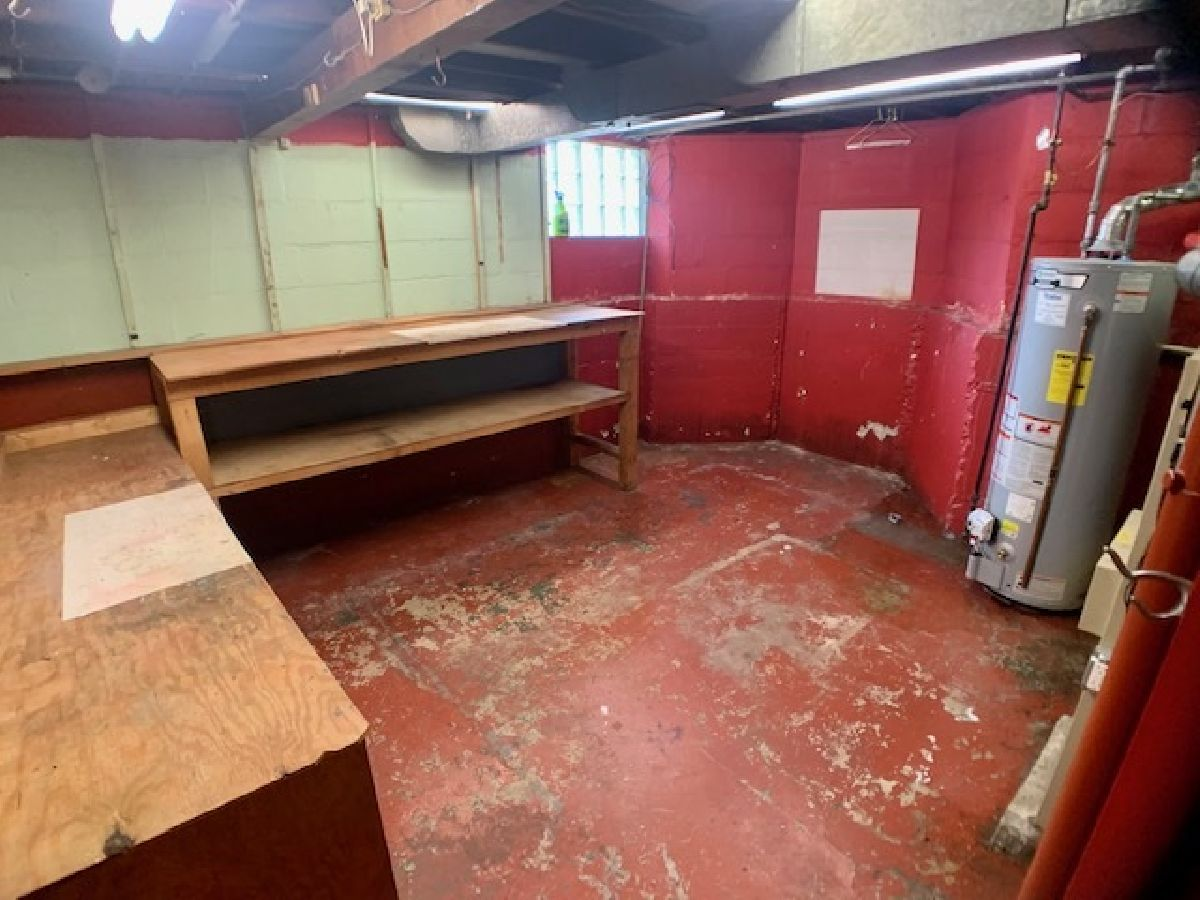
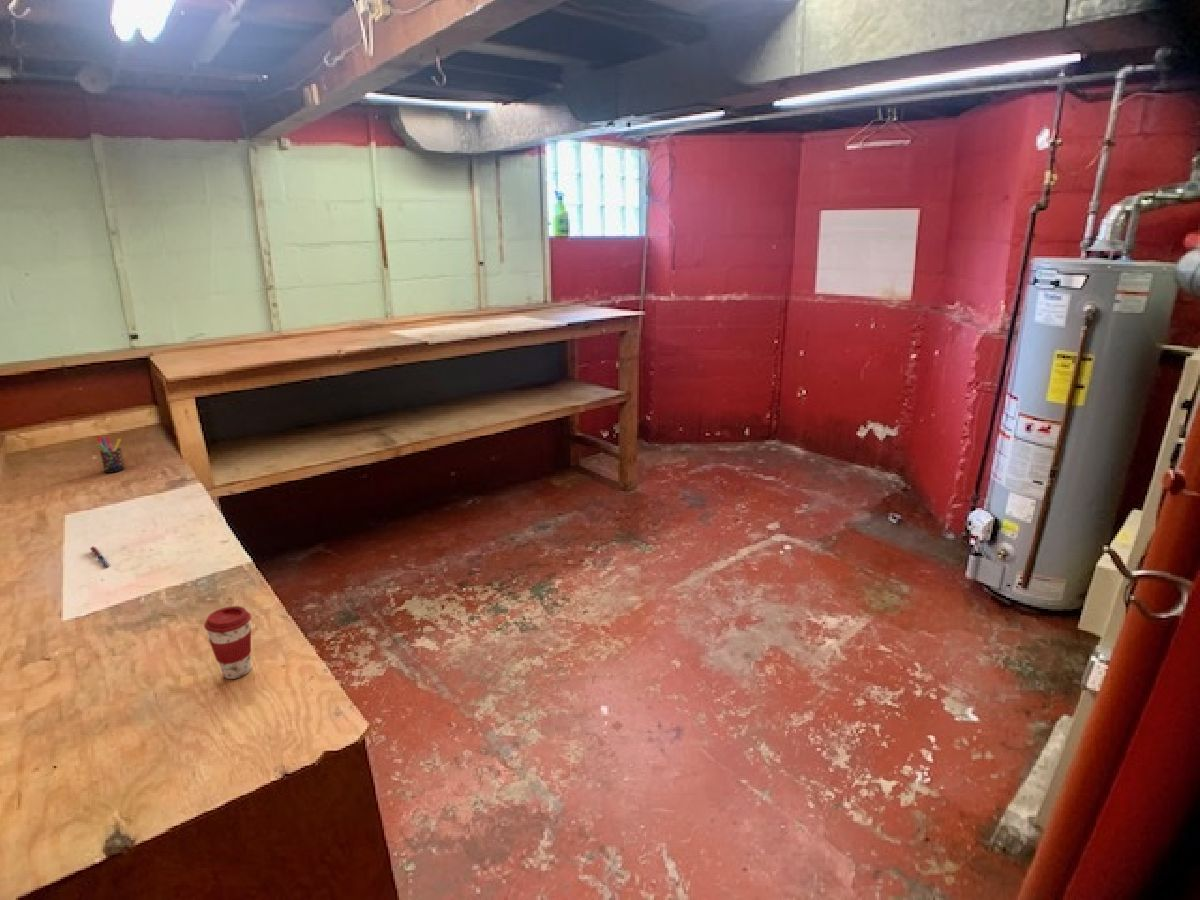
+ pen holder [96,434,126,474]
+ coffee cup [203,605,252,680]
+ pen [89,546,111,569]
